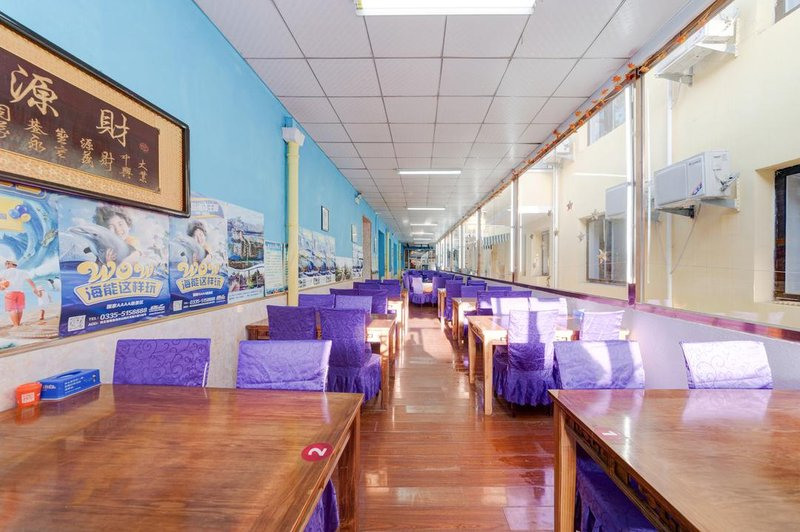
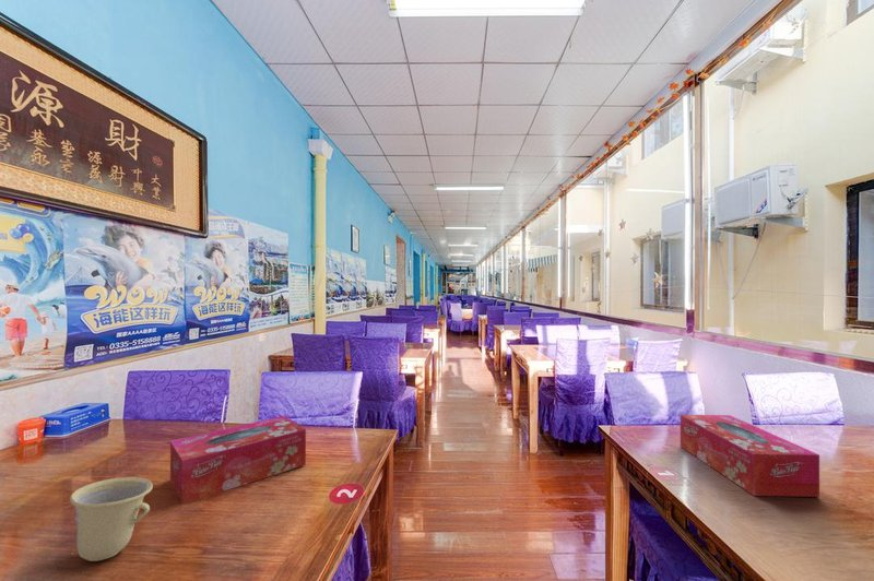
+ cup [69,476,154,562]
+ tissue box [680,414,820,498]
+ tissue box [169,415,307,505]
